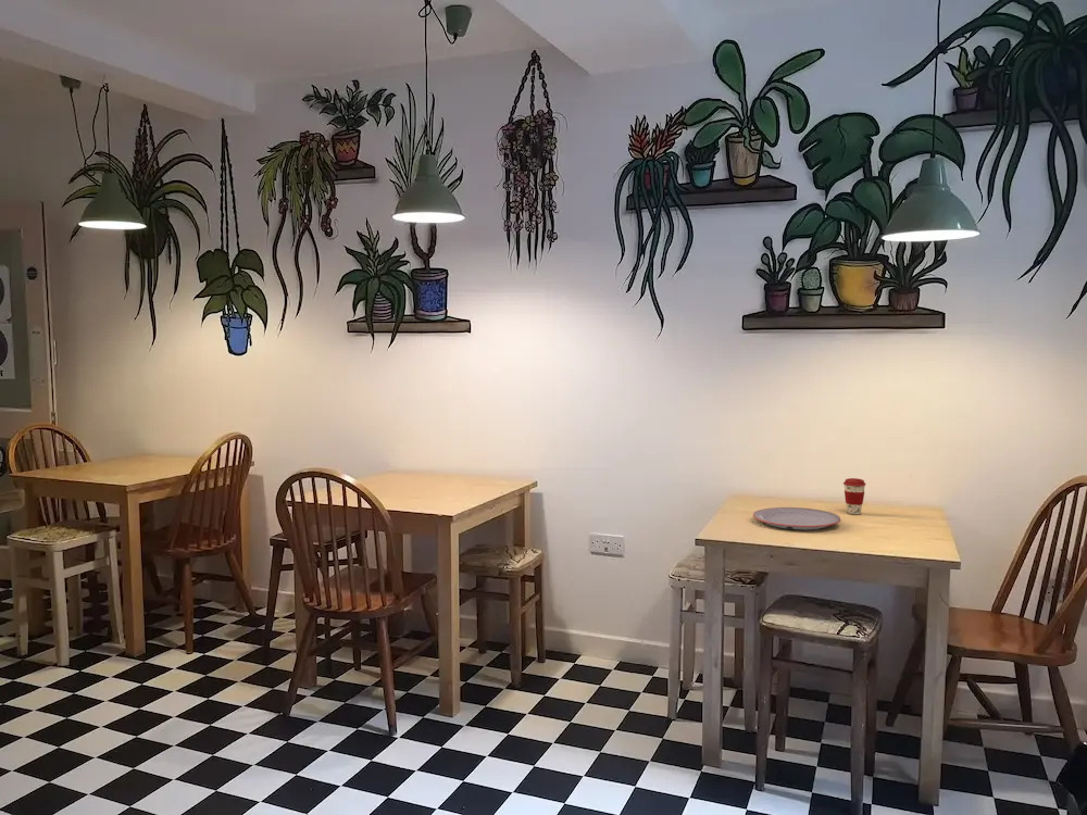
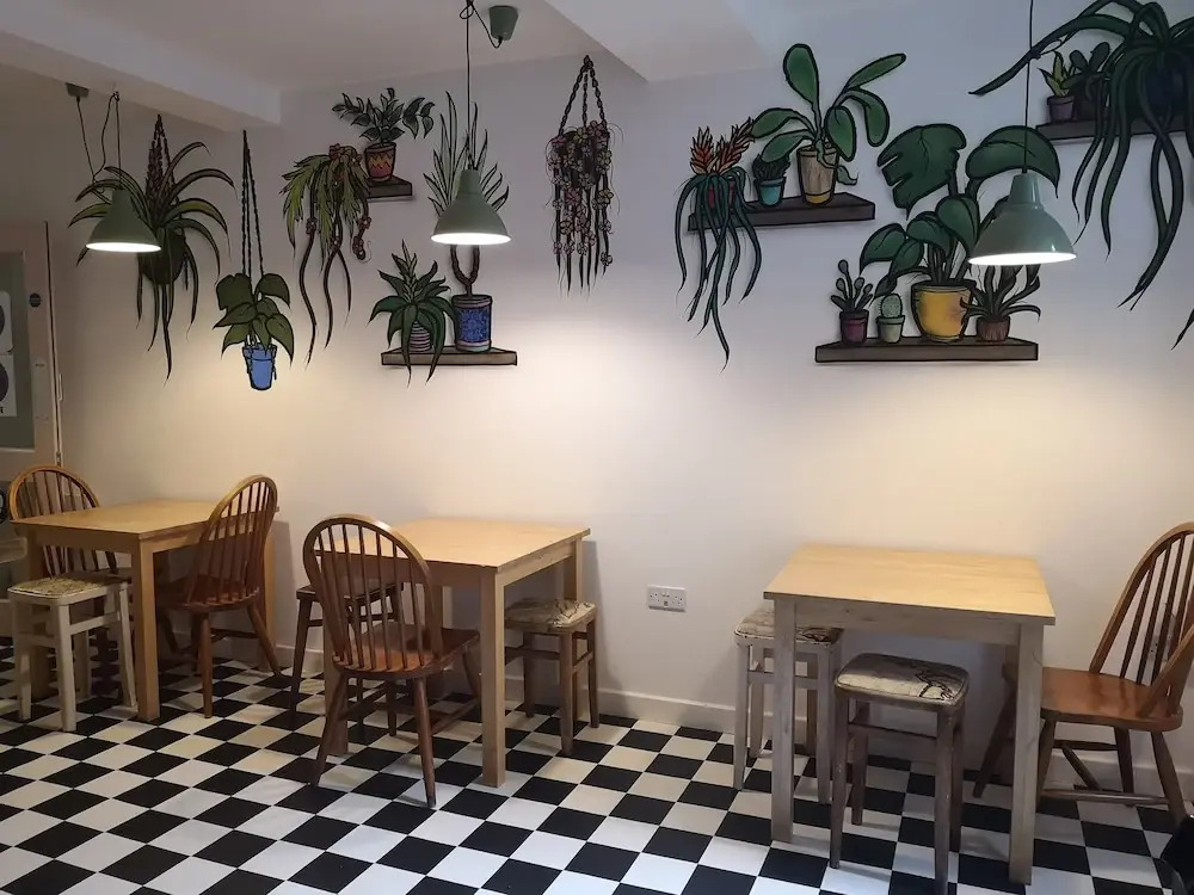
- plate [752,506,841,530]
- coffee cup [842,477,866,515]
